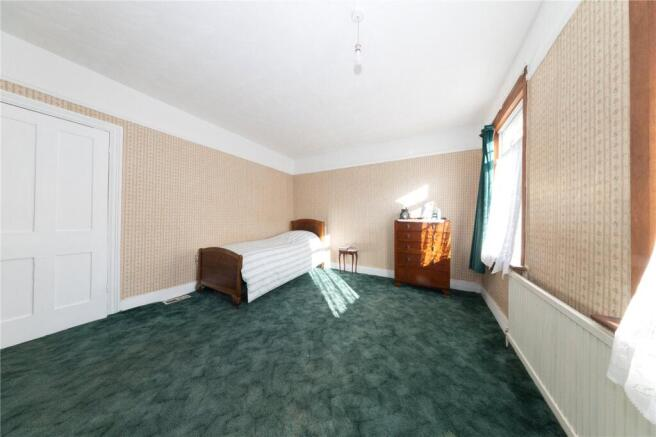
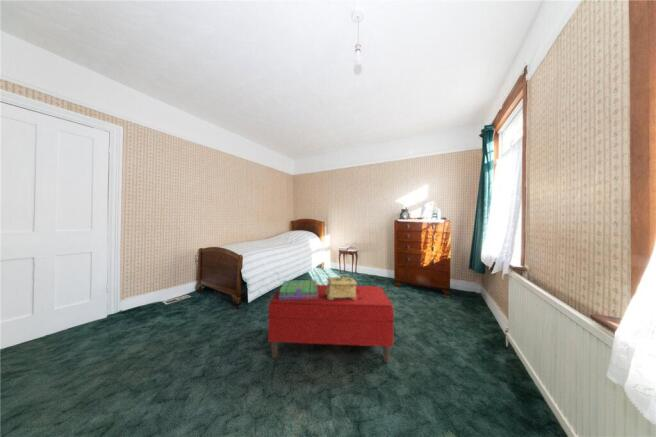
+ decorative box [325,275,358,300]
+ stack of books [279,279,318,300]
+ bench [267,284,395,364]
